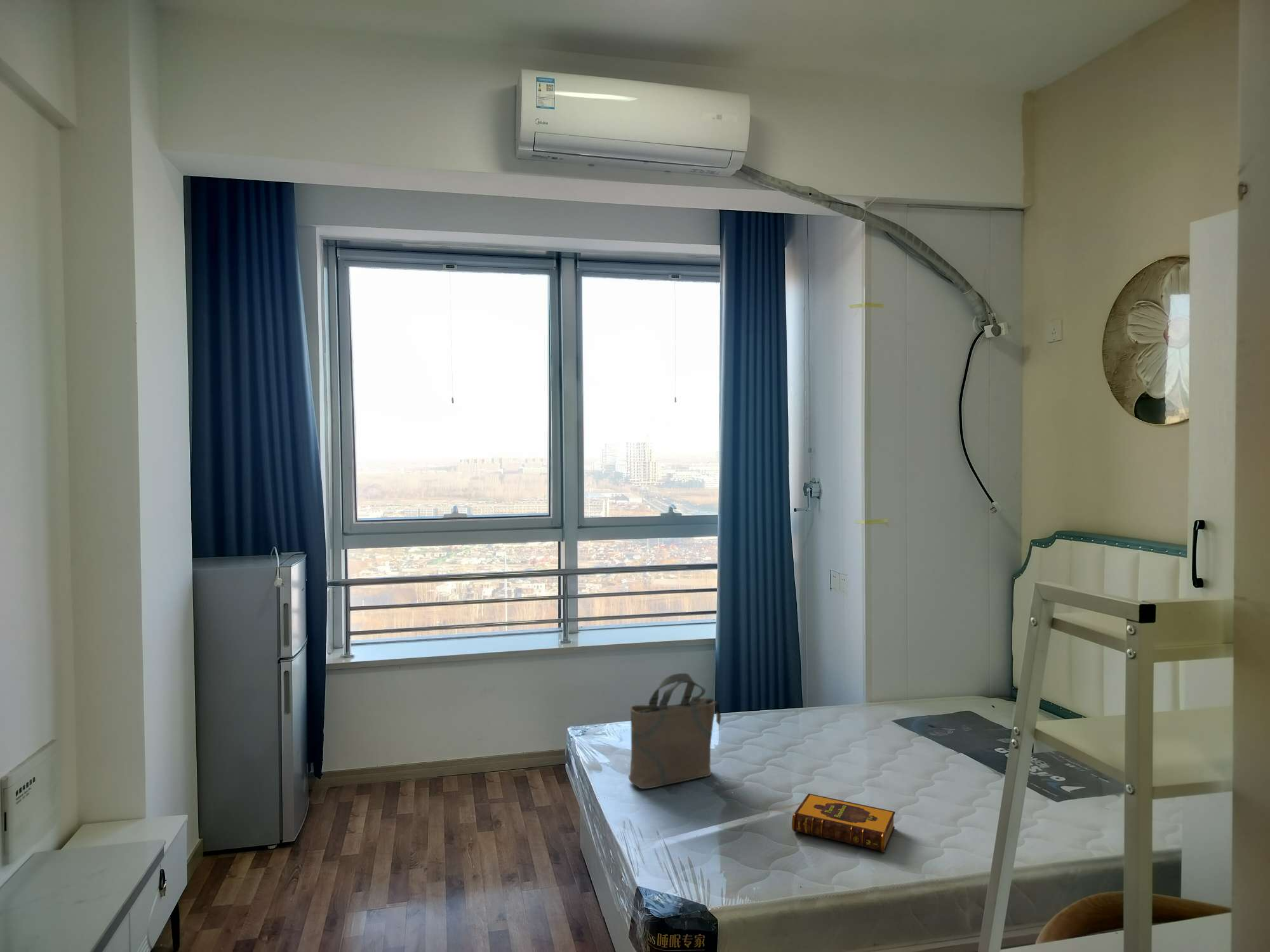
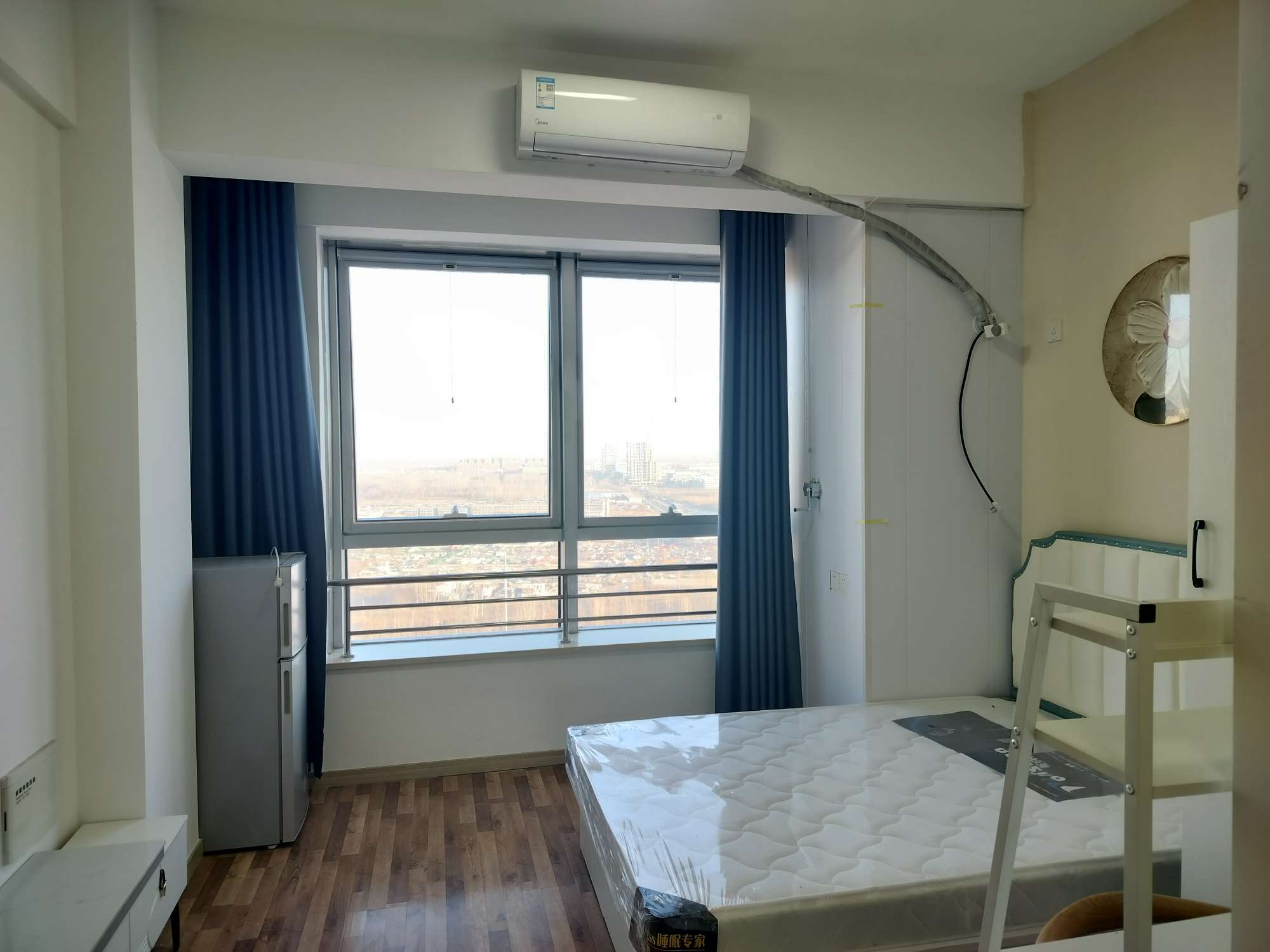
- tote bag [627,673,722,790]
- hardback book [791,793,896,853]
